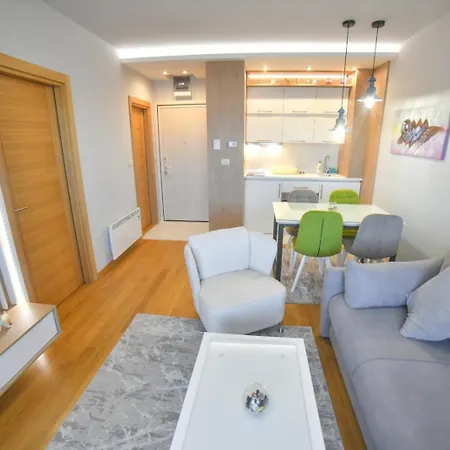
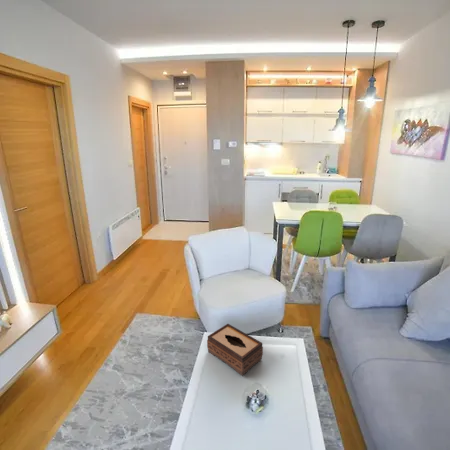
+ tissue box [206,323,264,376]
